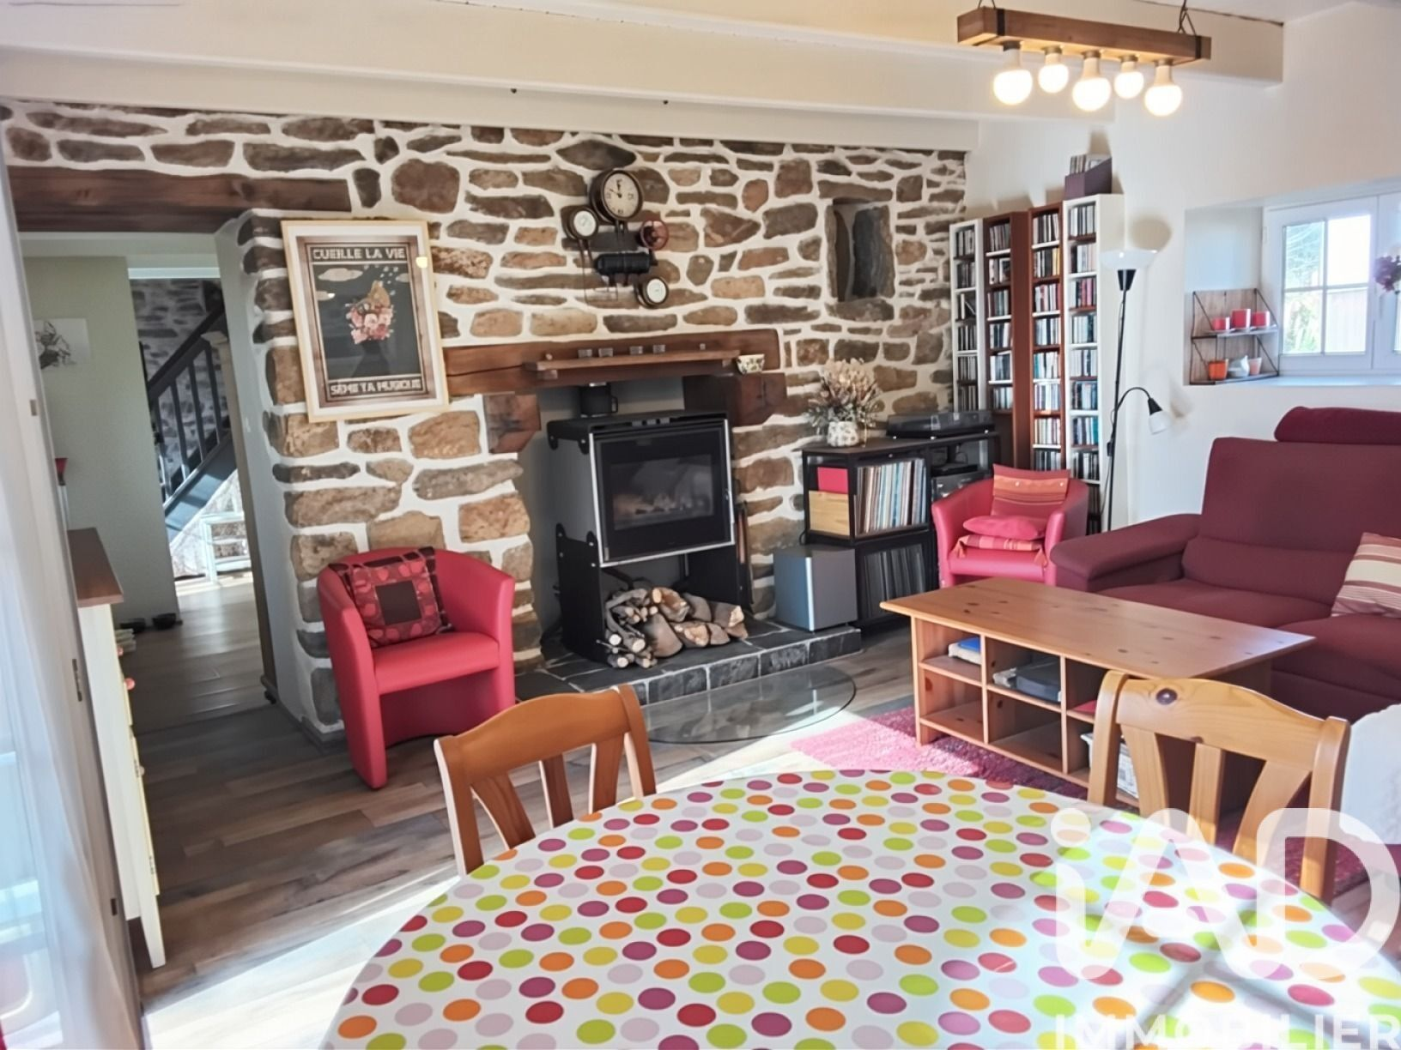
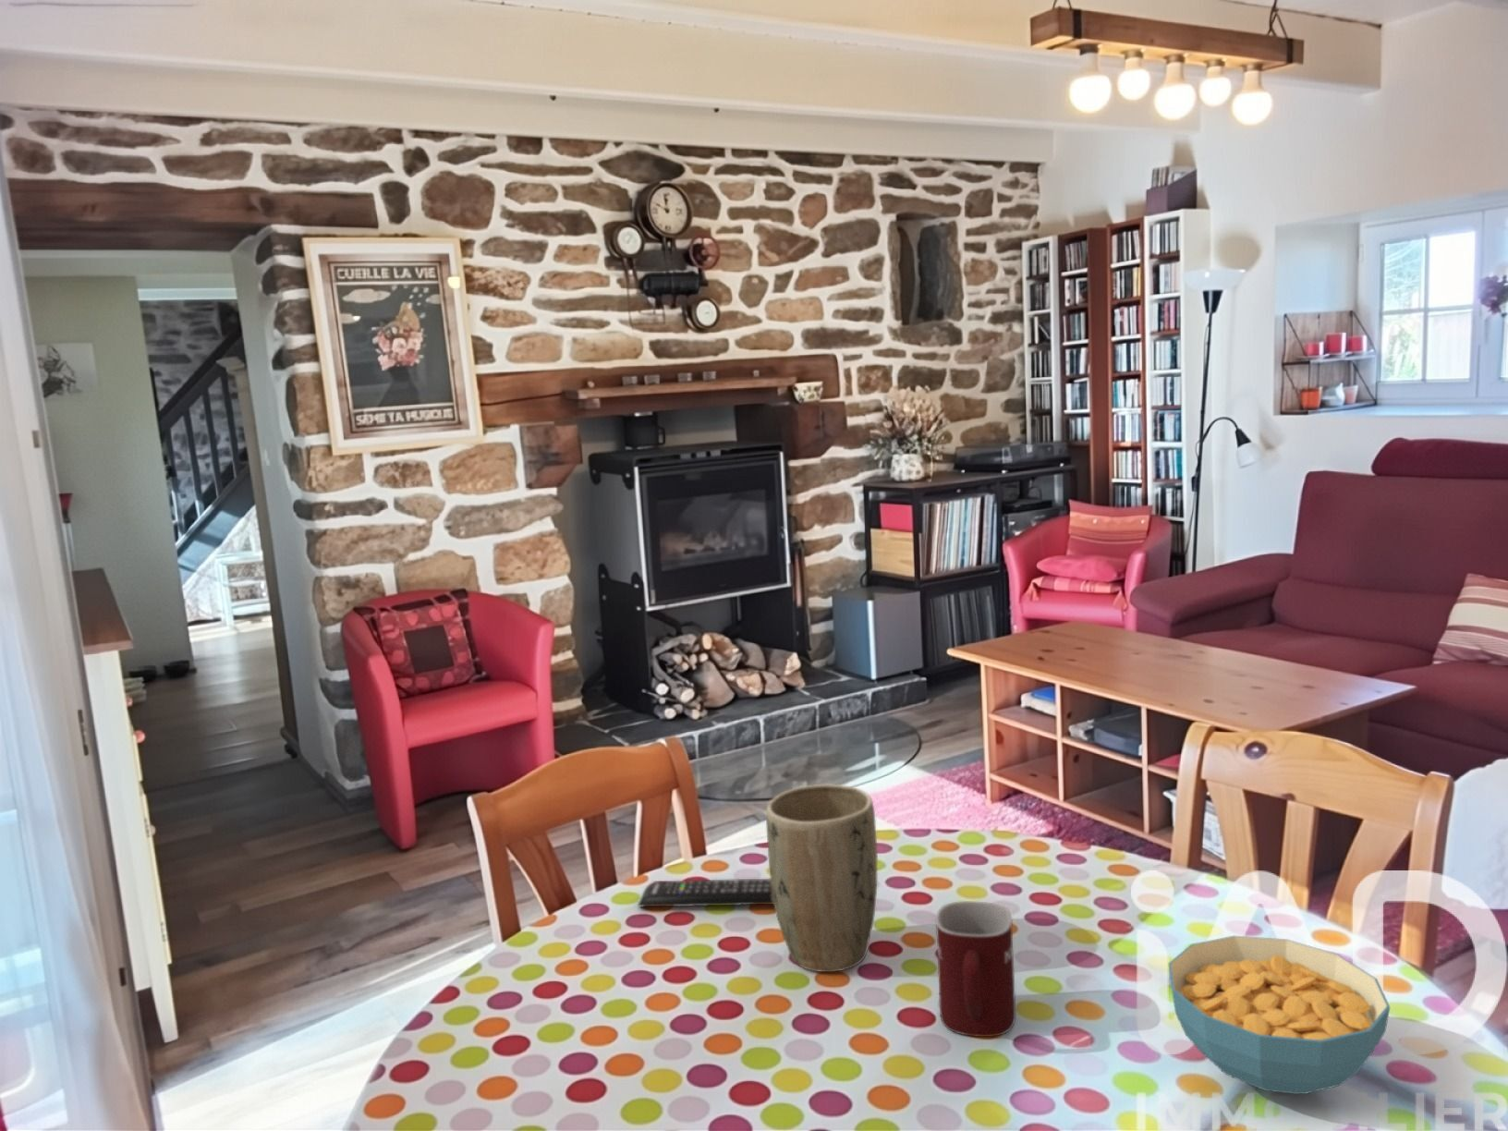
+ plant pot [765,784,879,973]
+ mug [936,901,1016,1037]
+ cereal bowl [1167,935,1390,1095]
+ remote control [636,878,774,909]
